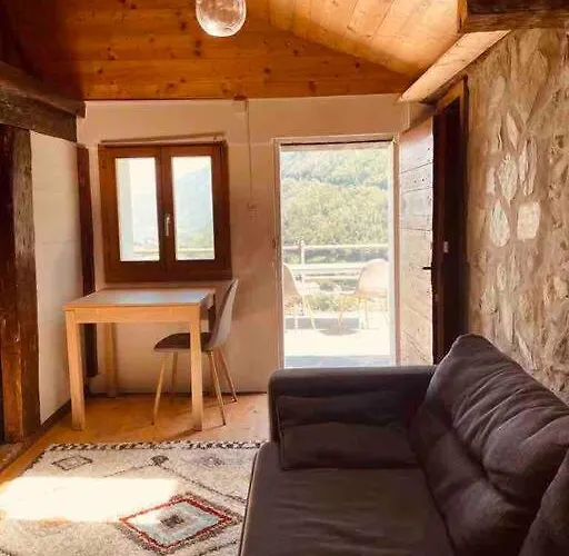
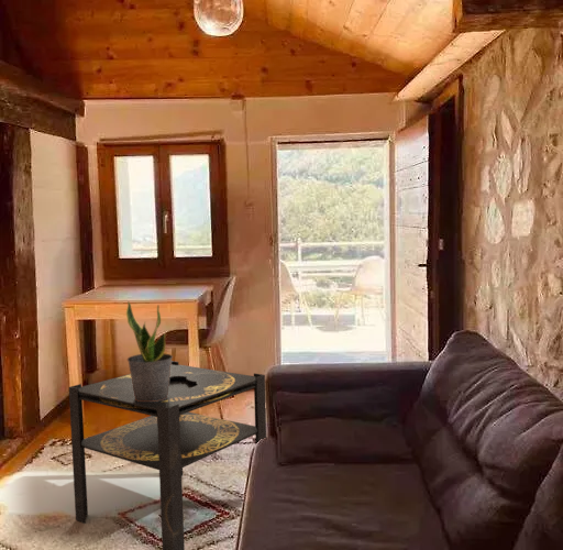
+ side table [68,360,267,550]
+ potted plant [125,300,174,402]
